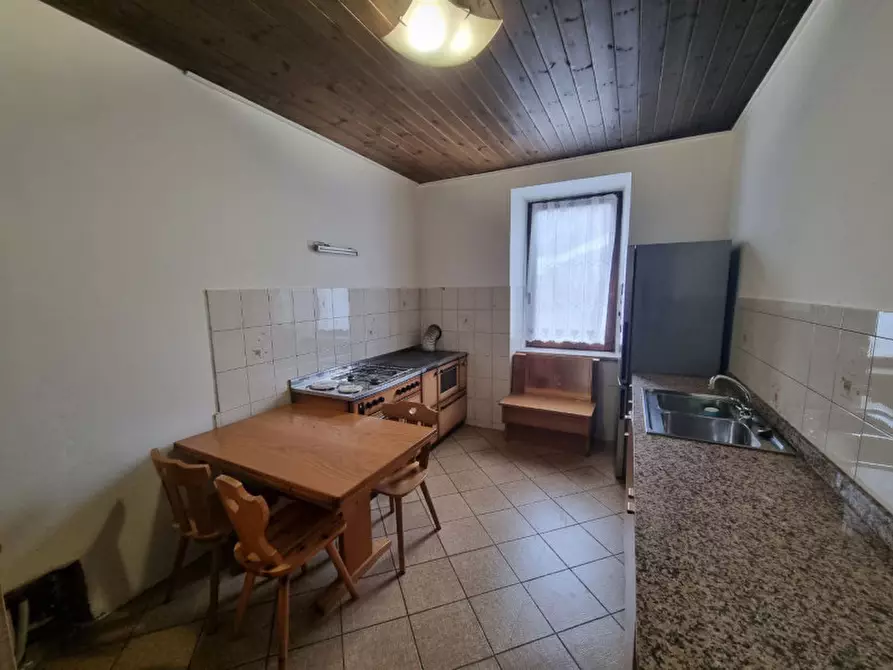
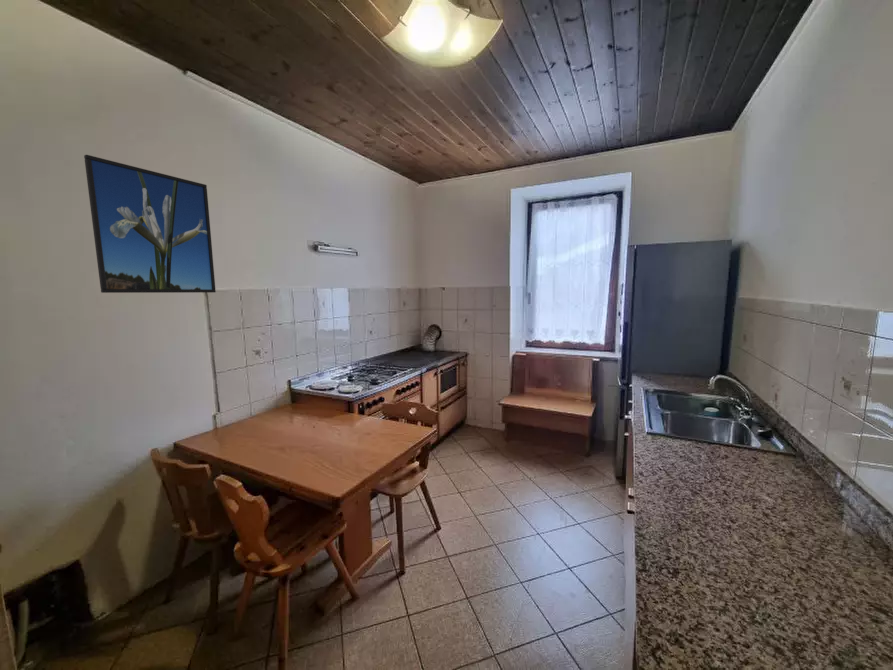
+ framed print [83,154,217,294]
